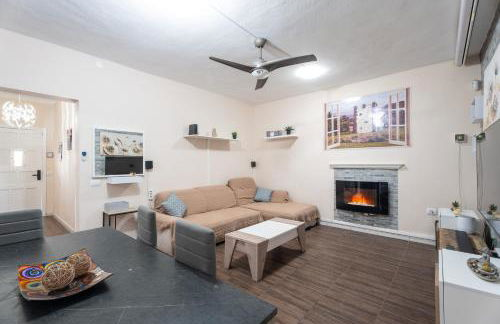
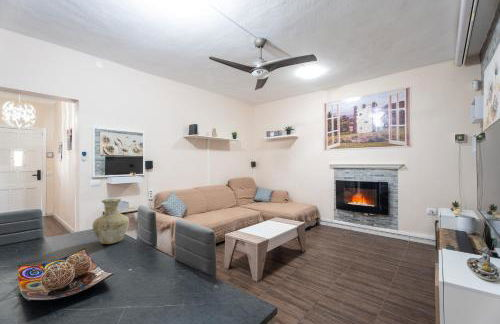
+ vase [91,198,130,245]
